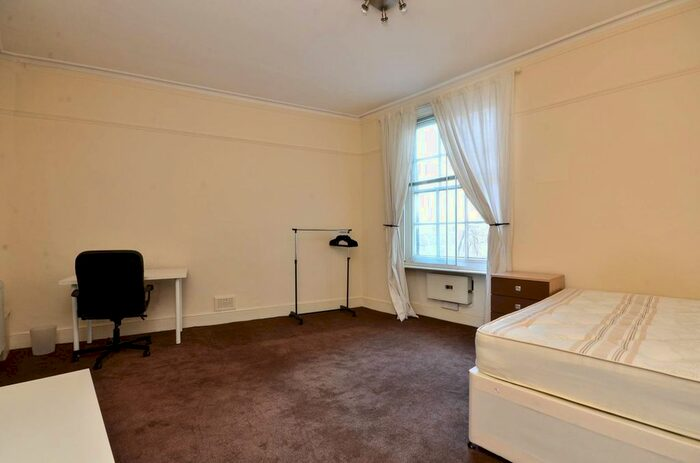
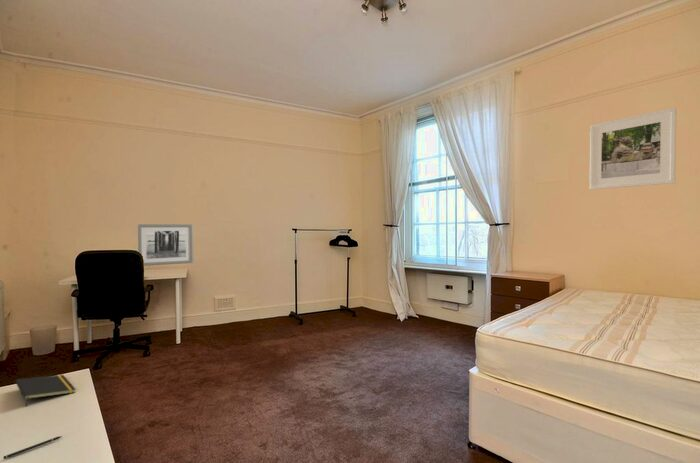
+ wall art [137,223,194,267]
+ pen [2,435,63,460]
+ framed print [589,107,677,191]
+ notepad [14,374,77,408]
